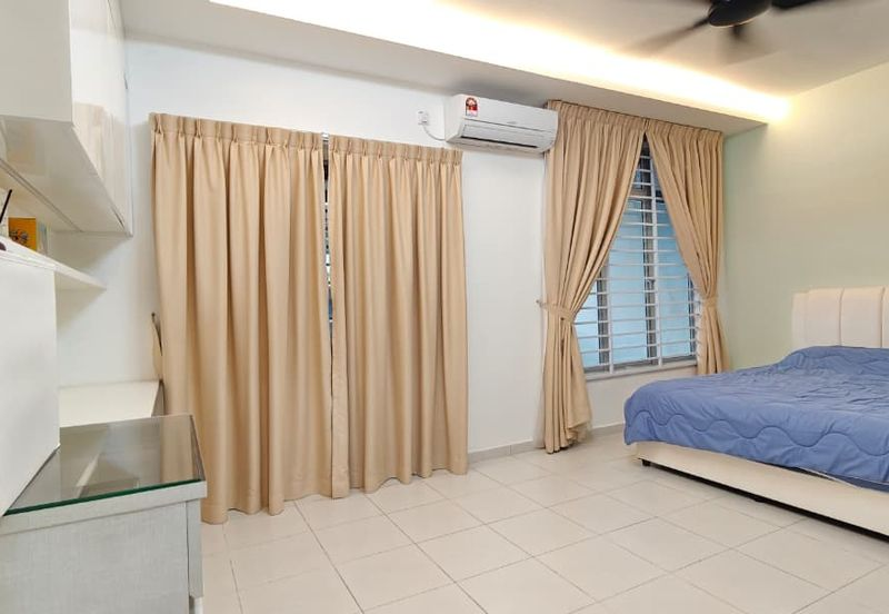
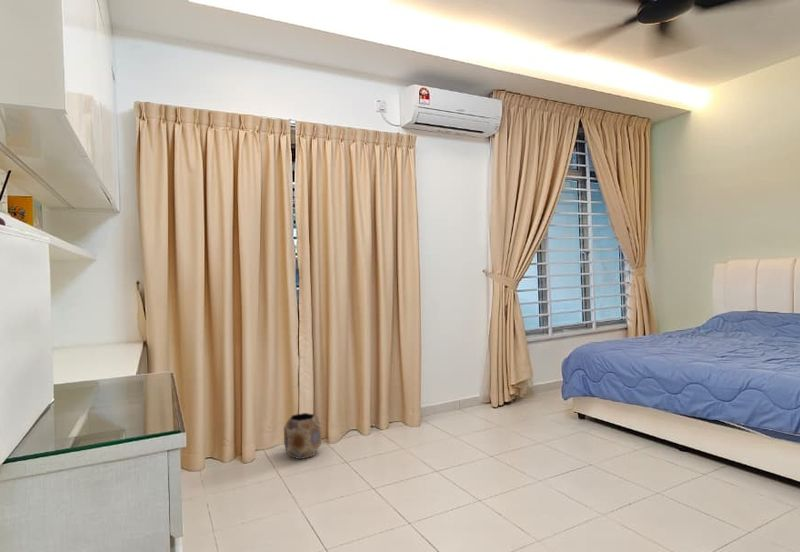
+ planter [283,412,323,460]
